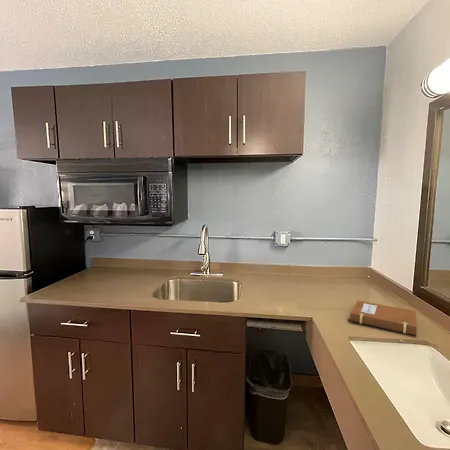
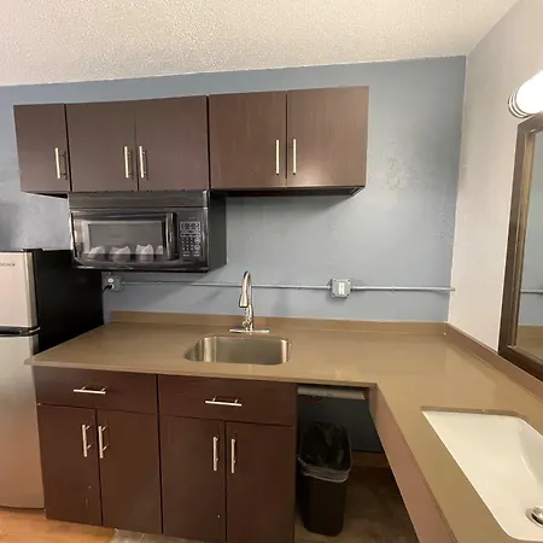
- notebook [348,299,418,337]
